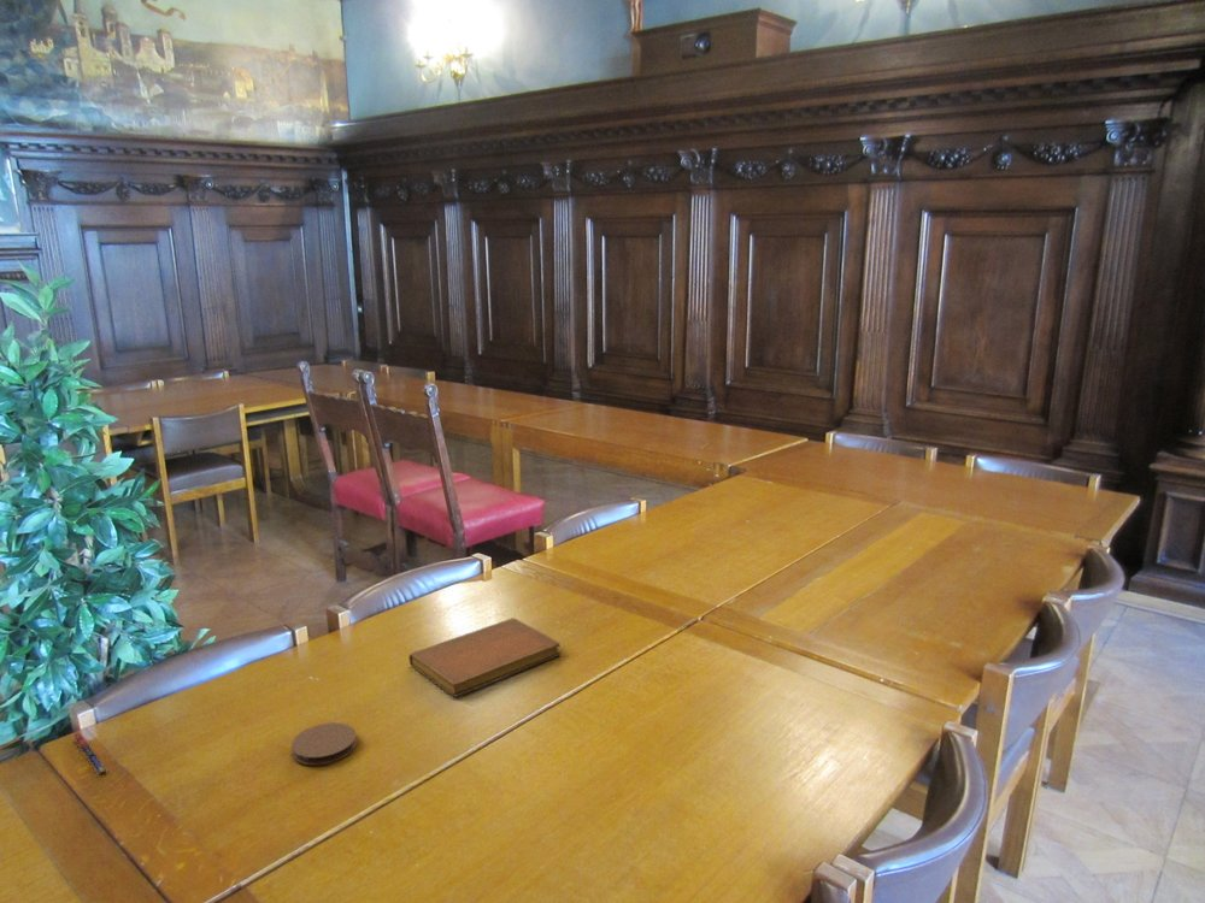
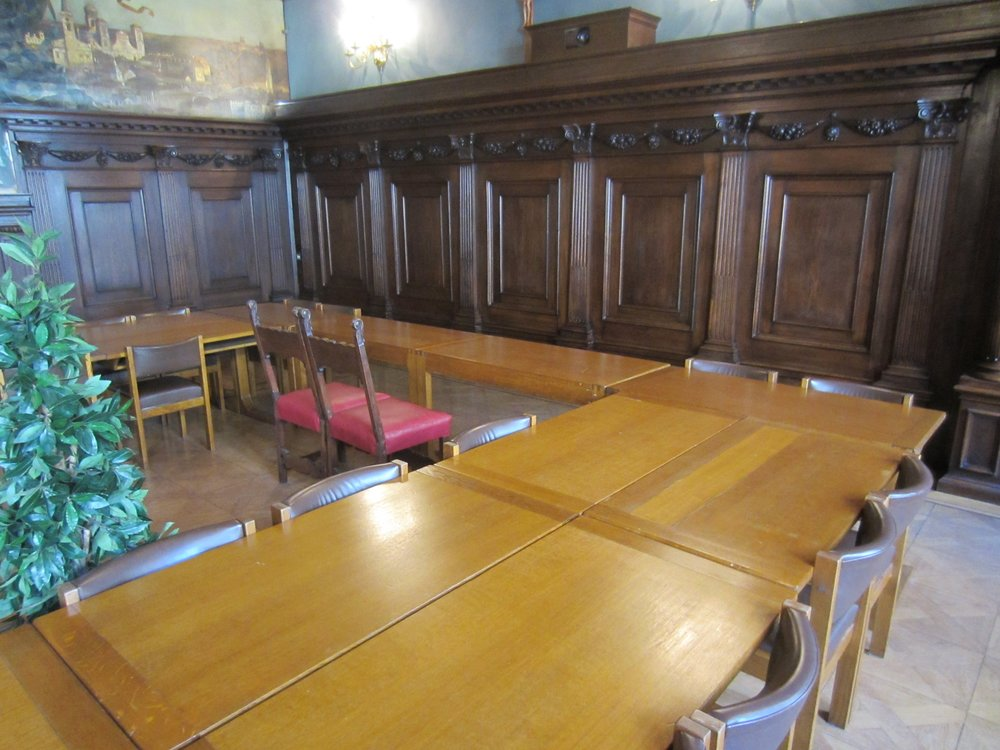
- pen [71,732,108,775]
- coaster [290,721,358,766]
- notebook [408,616,562,697]
